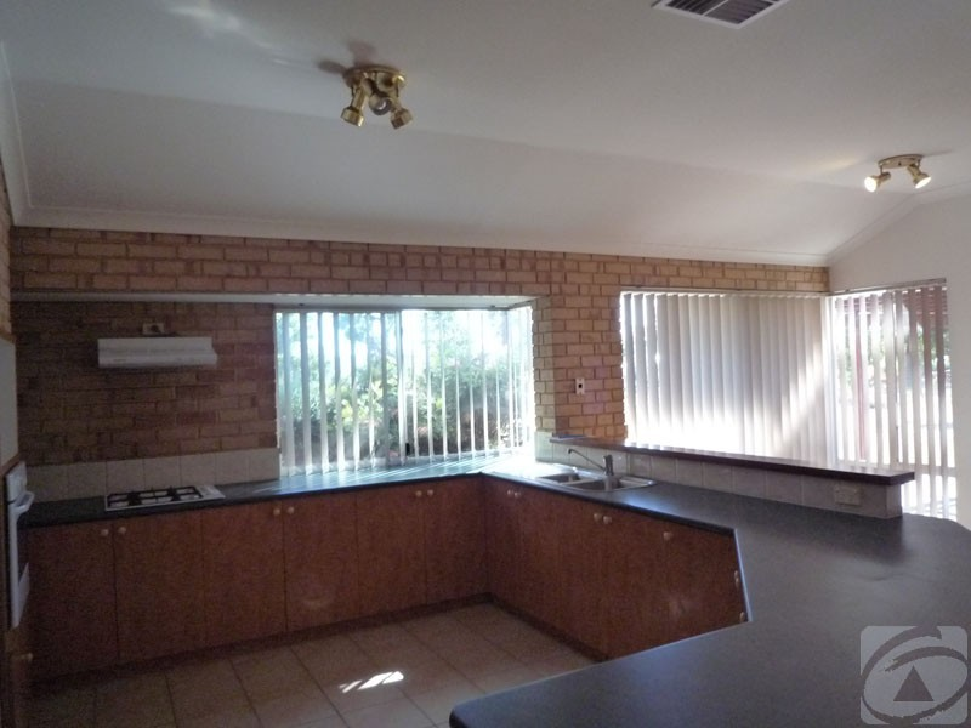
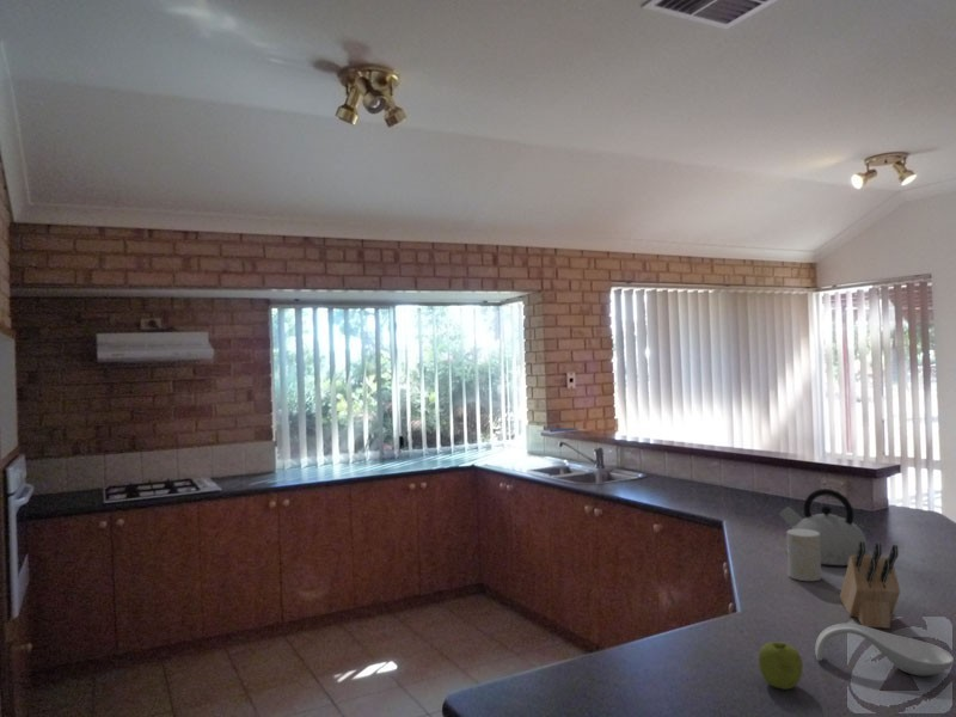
+ fruit [758,641,804,691]
+ kettle [778,488,872,566]
+ spoon rest [814,623,955,678]
+ cup [786,528,822,582]
+ knife block [839,541,901,630]
